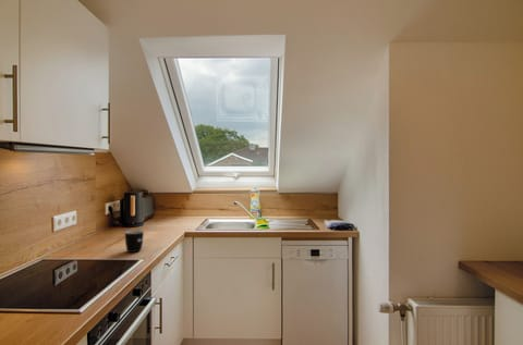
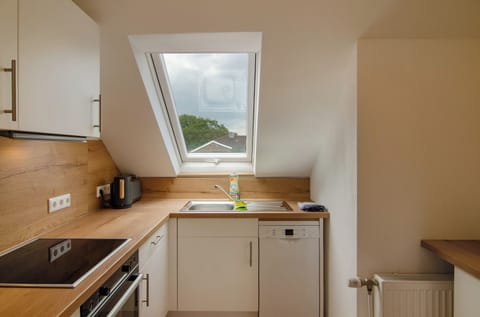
- mug [124,230,145,254]
